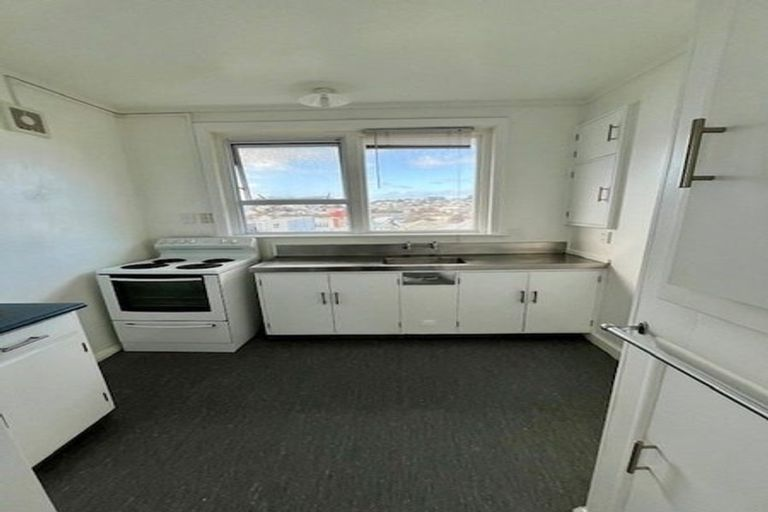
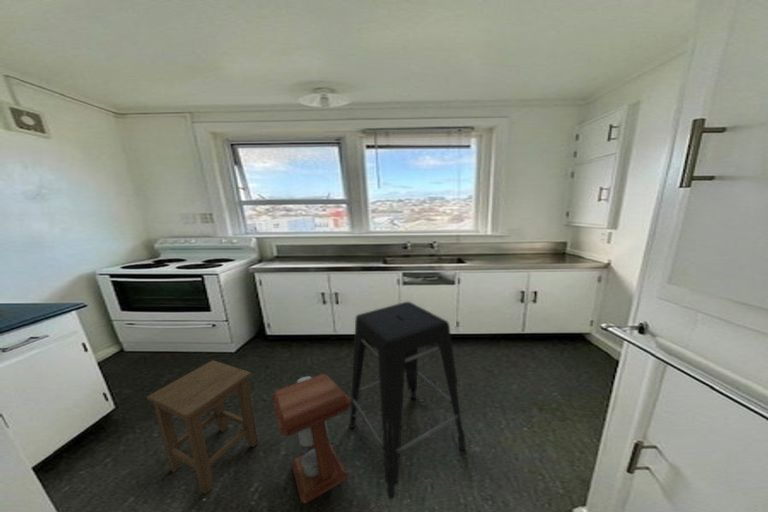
+ stool [349,301,467,500]
+ side table [270,373,352,504]
+ stool [146,359,259,495]
